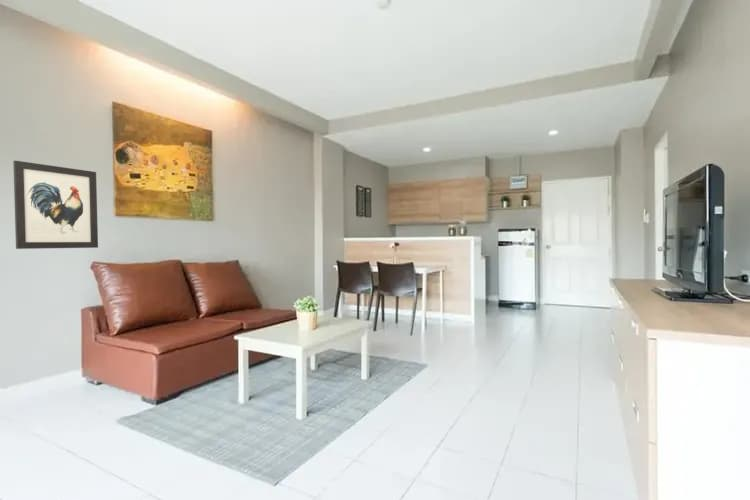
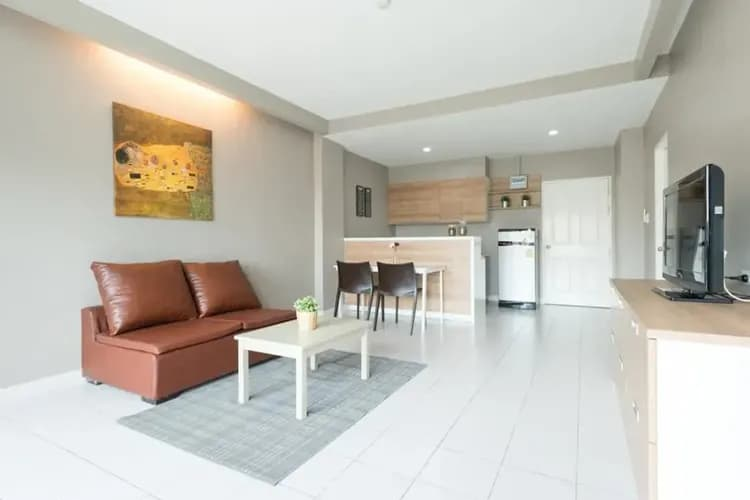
- wall art [12,160,99,250]
